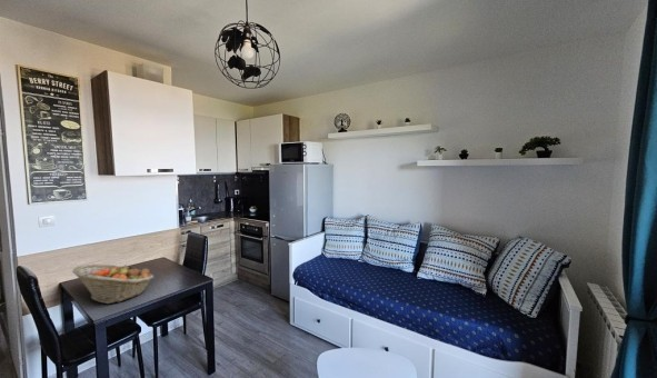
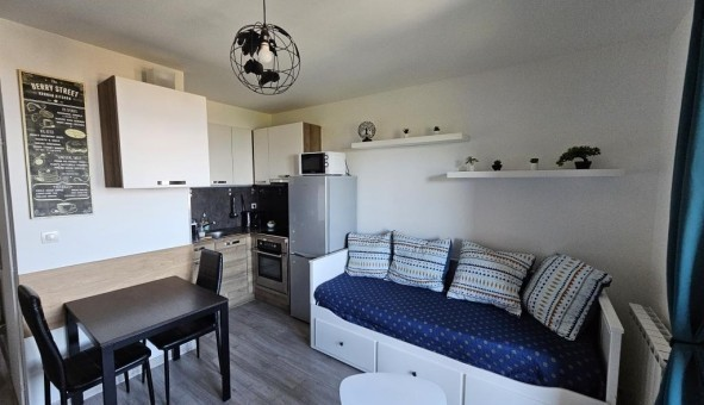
- fruit basket [71,262,155,305]
